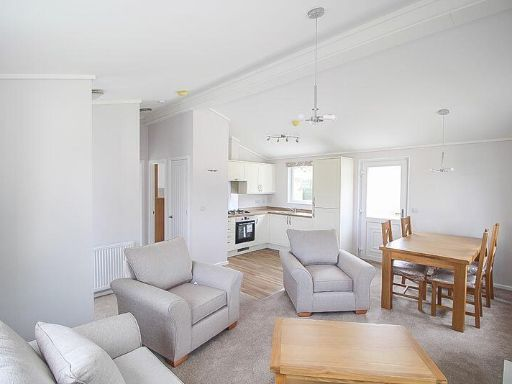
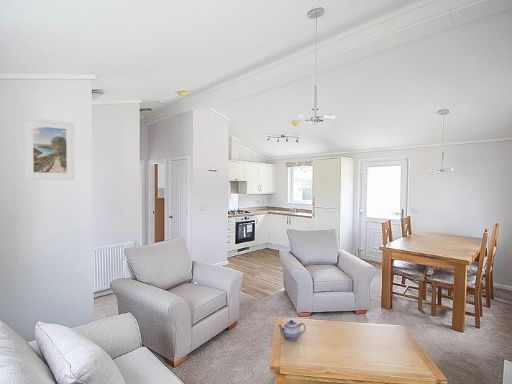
+ teapot [277,319,307,341]
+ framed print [22,116,76,181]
